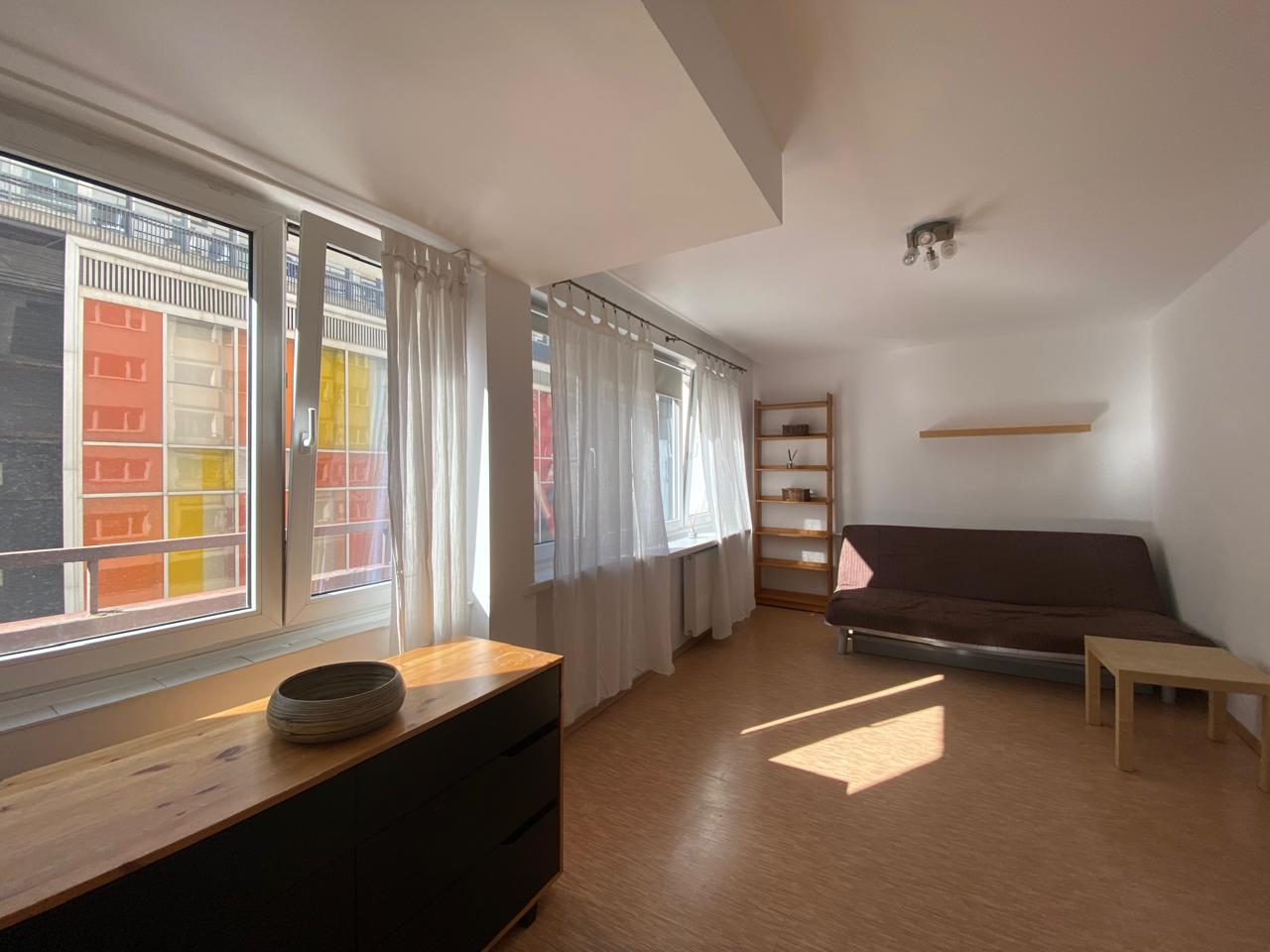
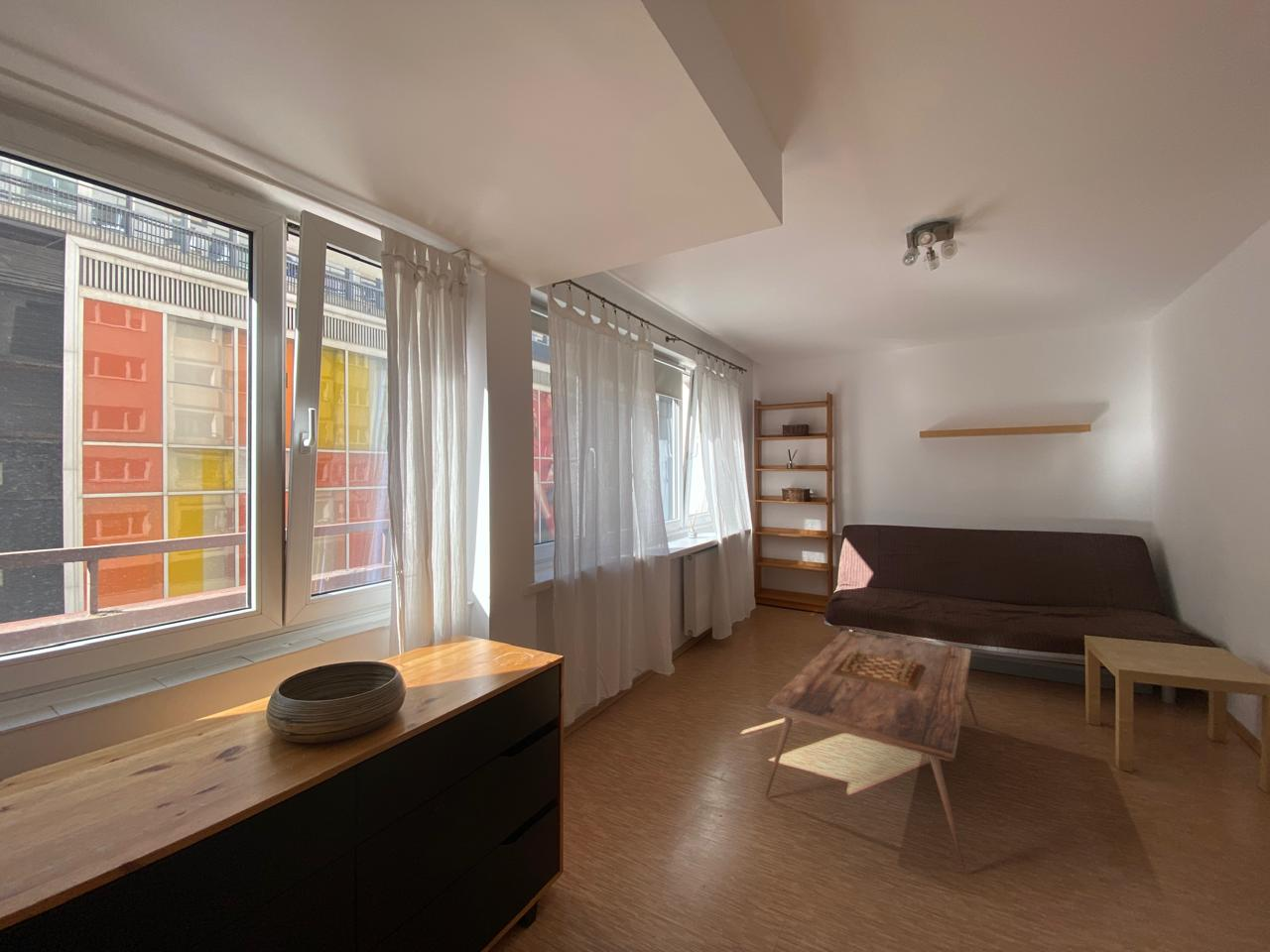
+ coffee table [764,629,979,871]
